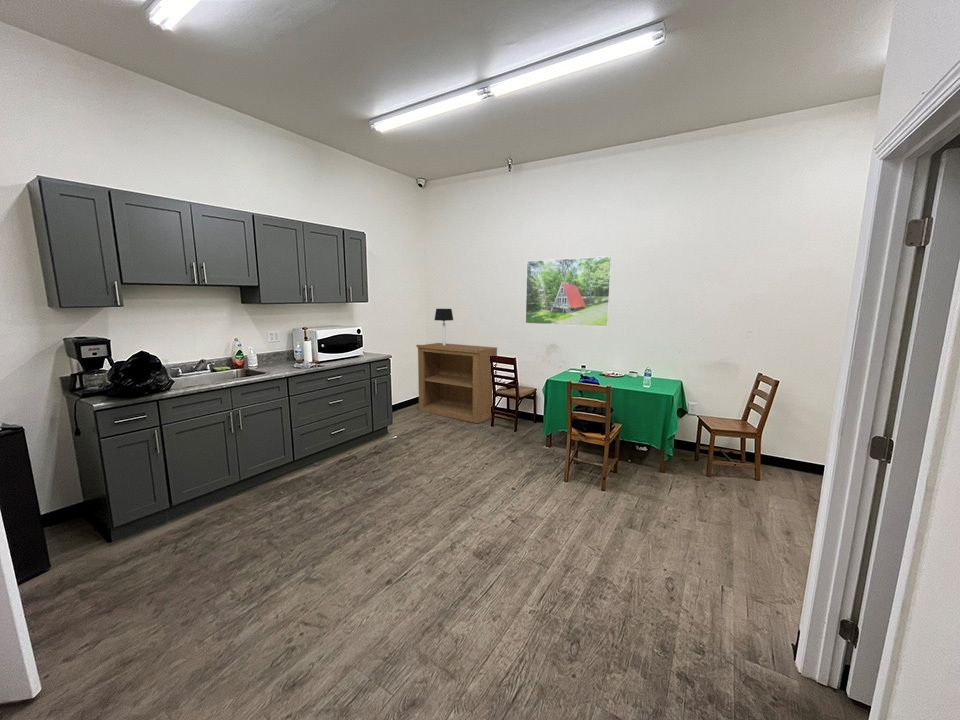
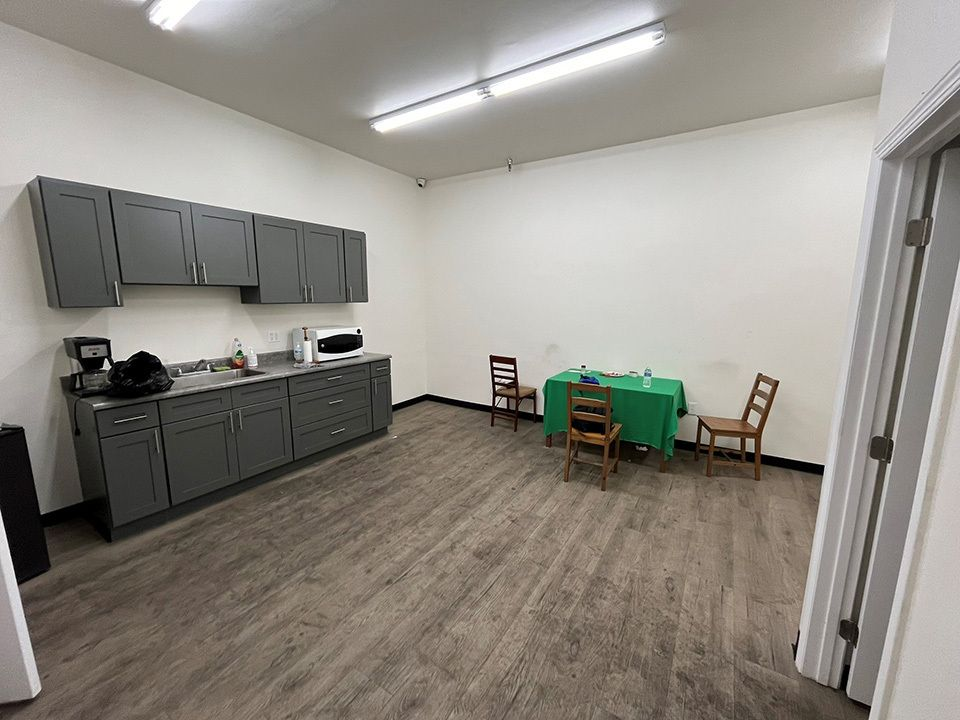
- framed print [524,255,613,328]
- bookshelf [416,342,498,424]
- table lamp [434,308,454,345]
